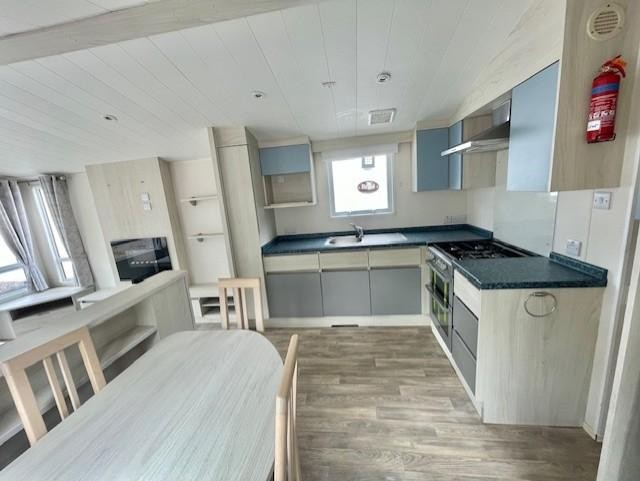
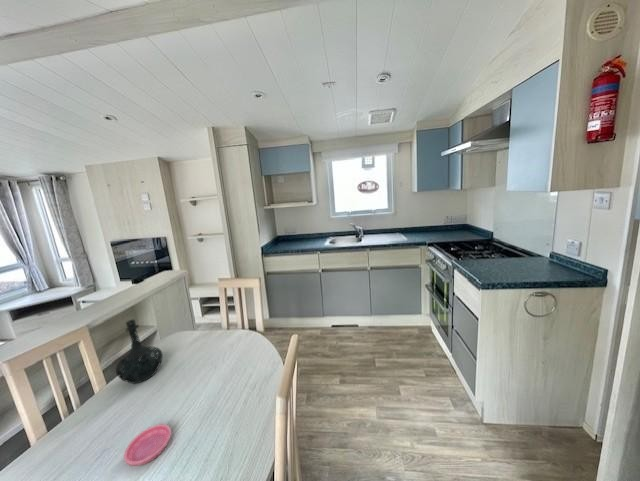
+ saucer [123,423,172,467]
+ bottle [115,318,164,385]
